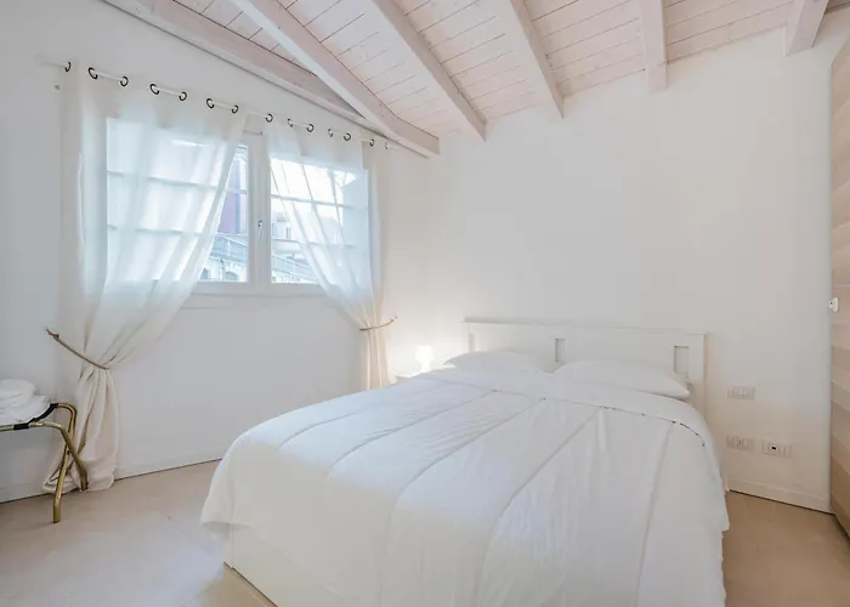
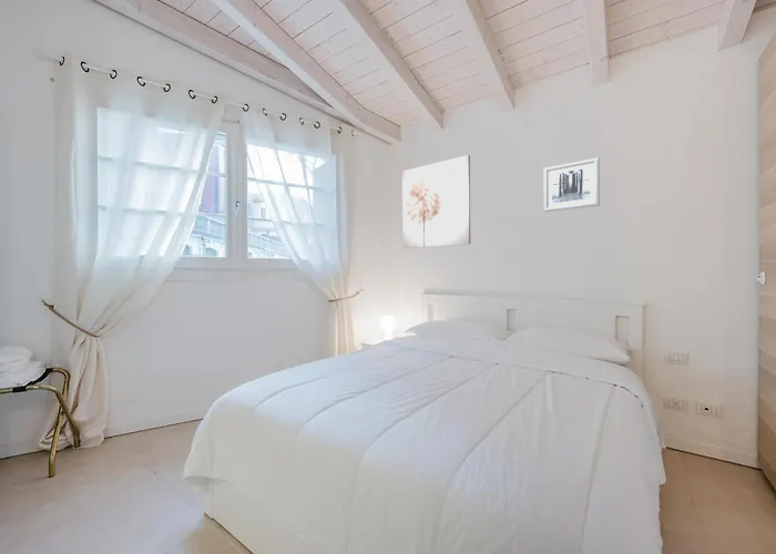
+ wall art [401,154,471,249]
+ wall art [543,156,601,213]
